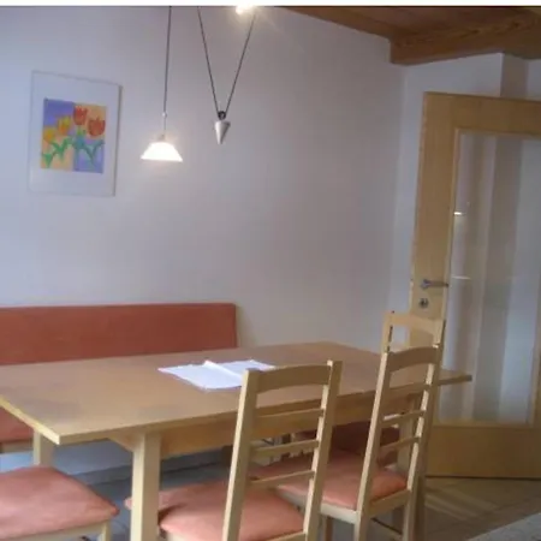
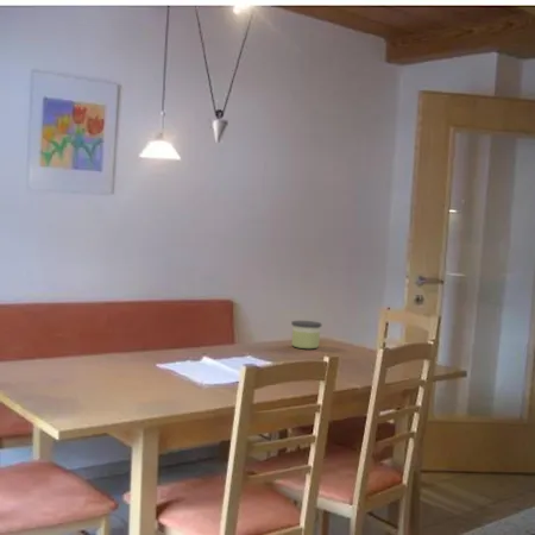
+ candle [290,320,323,350]
